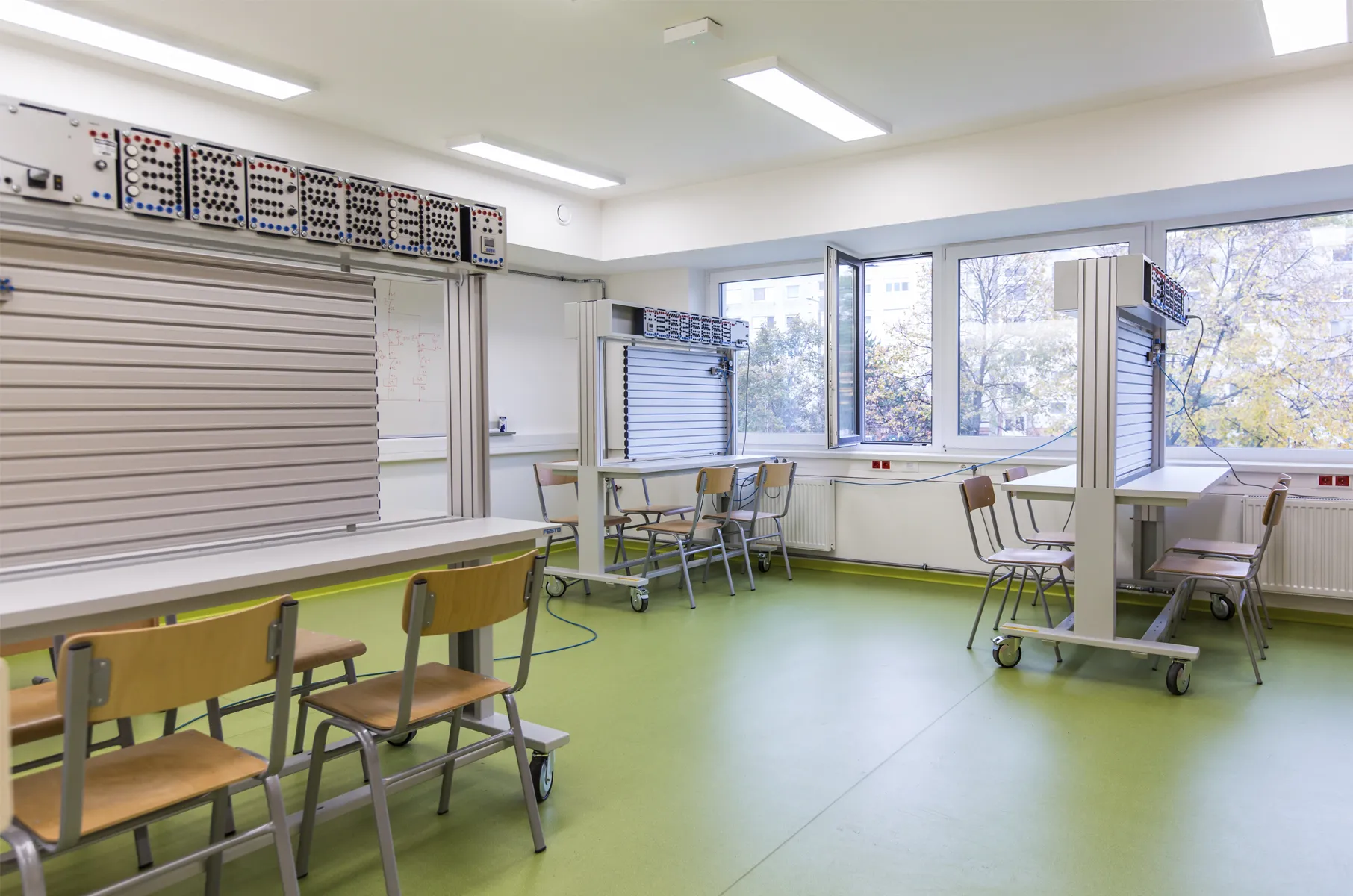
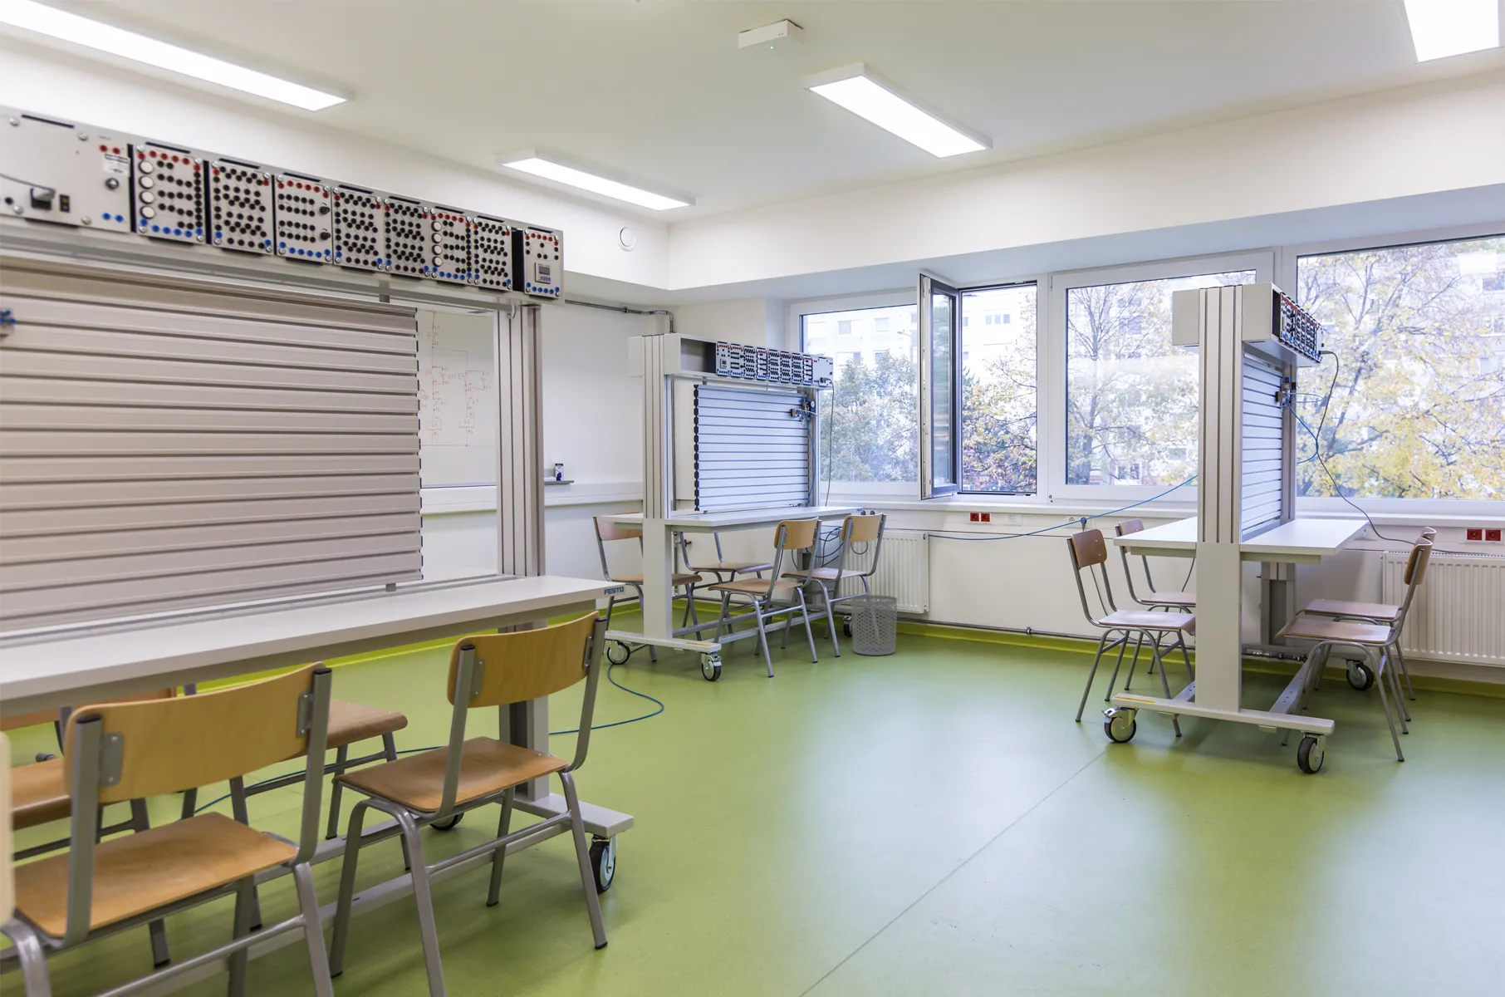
+ waste bin [850,594,898,657]
